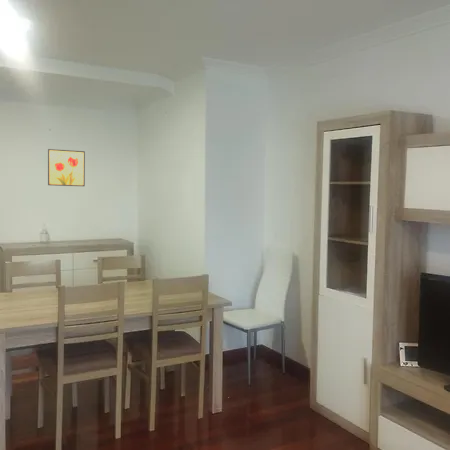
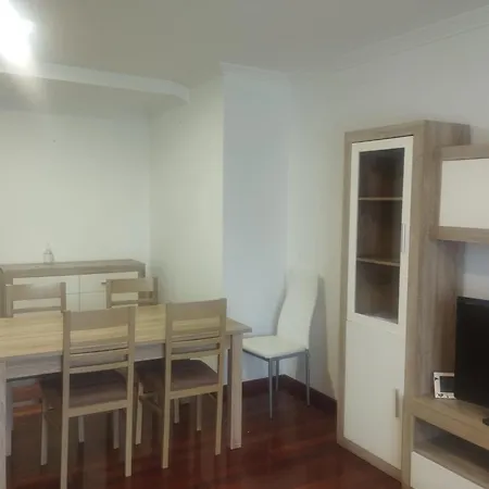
- wall art [47,148,86,187]
